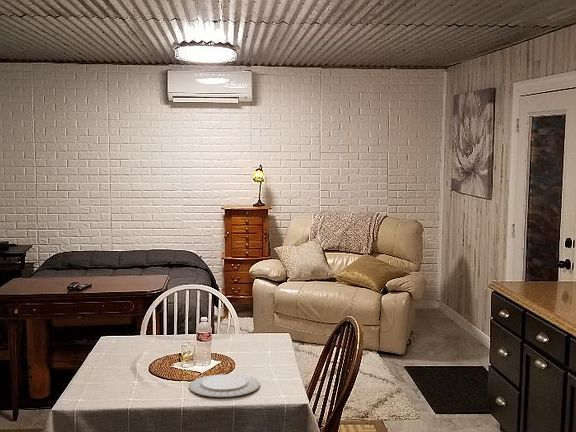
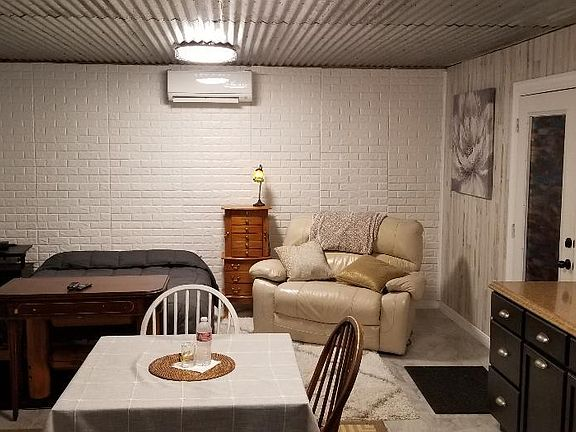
- chinaware [188,373,261,398]
